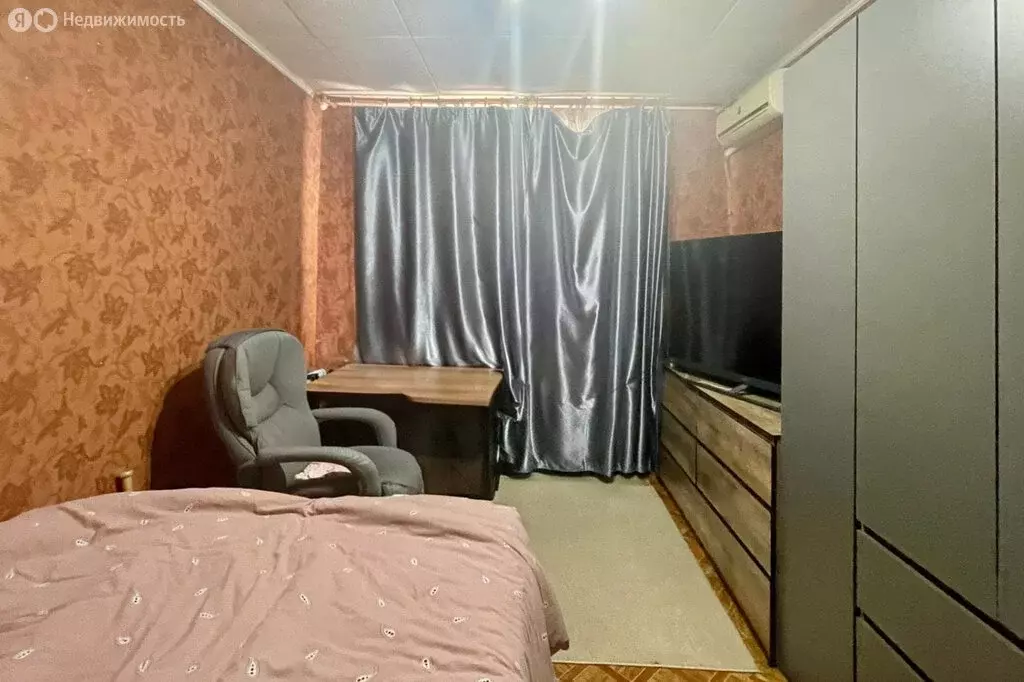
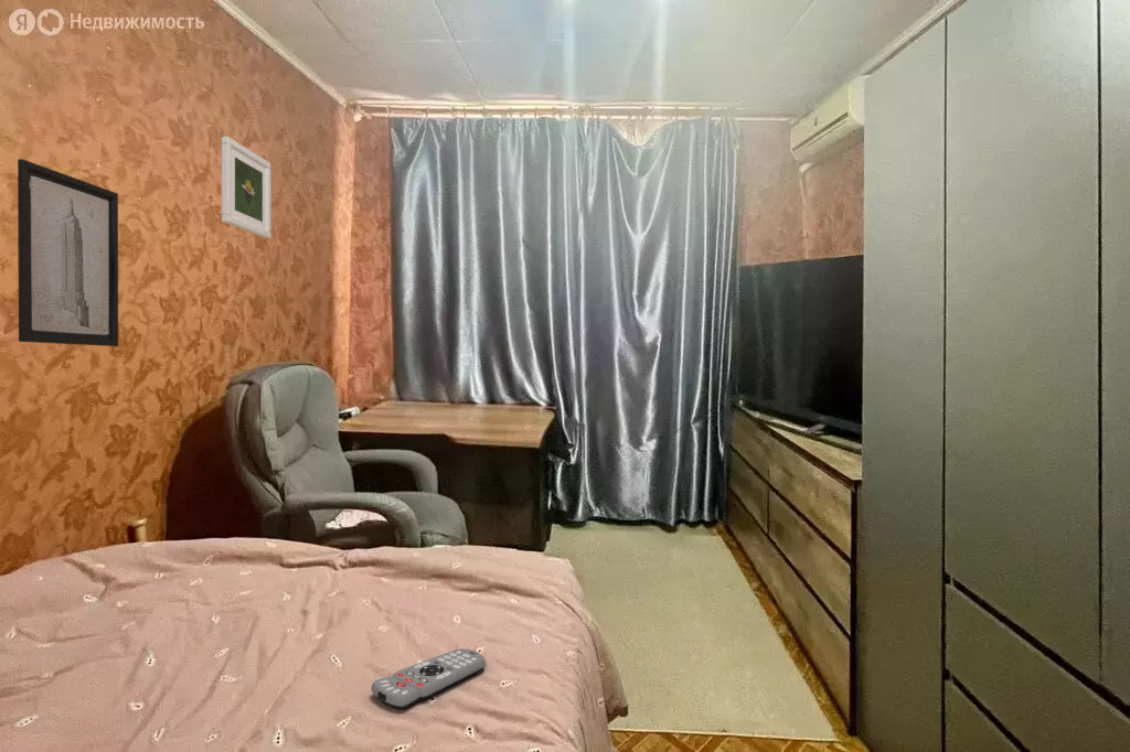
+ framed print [221,136,271,239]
+ wall art [17,158,119,347]
+ remote control [371,647,487,710]
